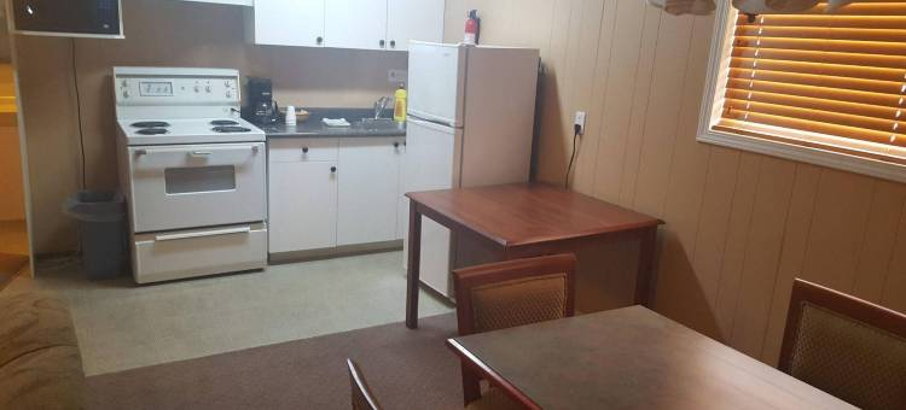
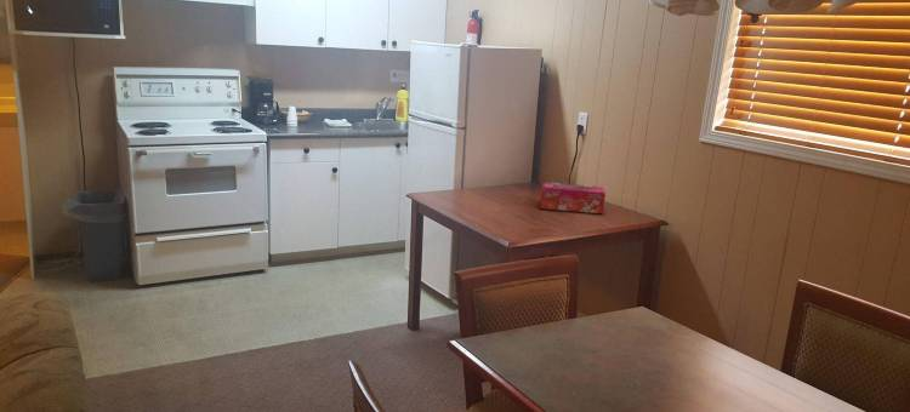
+ tissue box [539,181,607,214]
